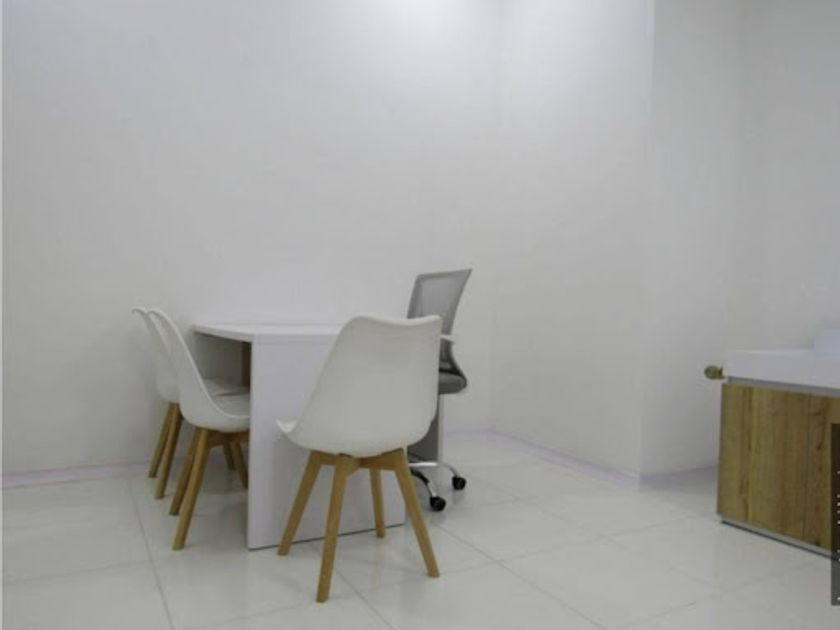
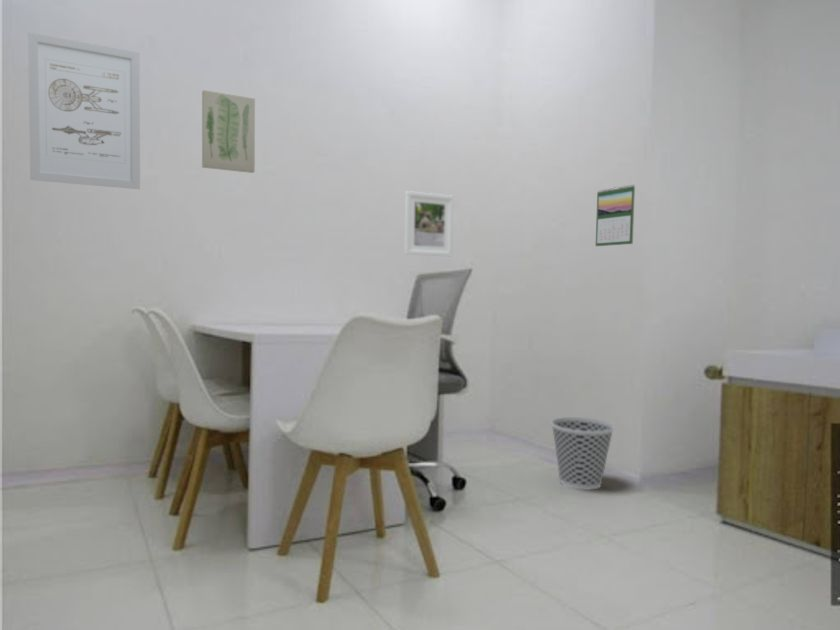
+ calendar [595,184,636,247]
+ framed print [403,190,454,257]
+ wall art [27,31,141,190]
+ wastebasket [550,416,615,491]
+ wall art [201,89,256,174]
